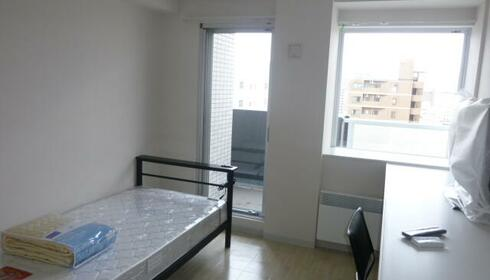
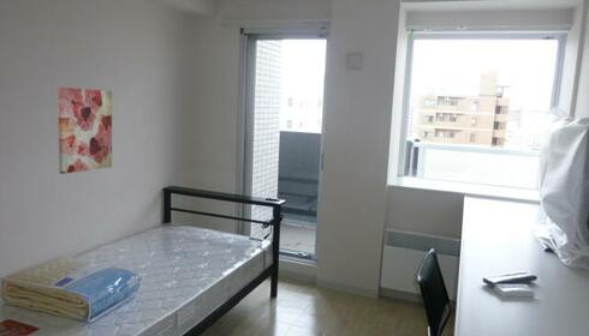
+ wall art [56,86,113,175]
